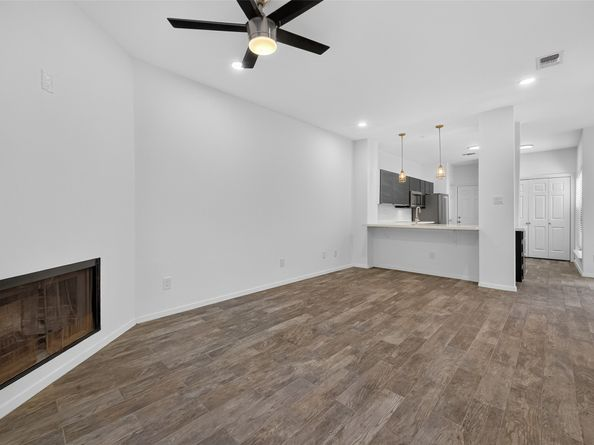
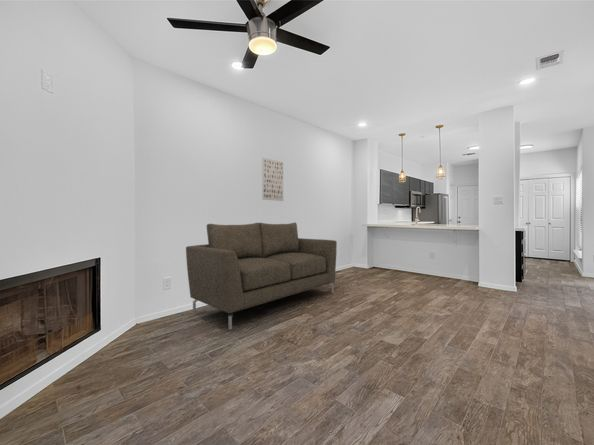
+ wall art [261,157,284,202]
+ sofa [185,222,338,331]
